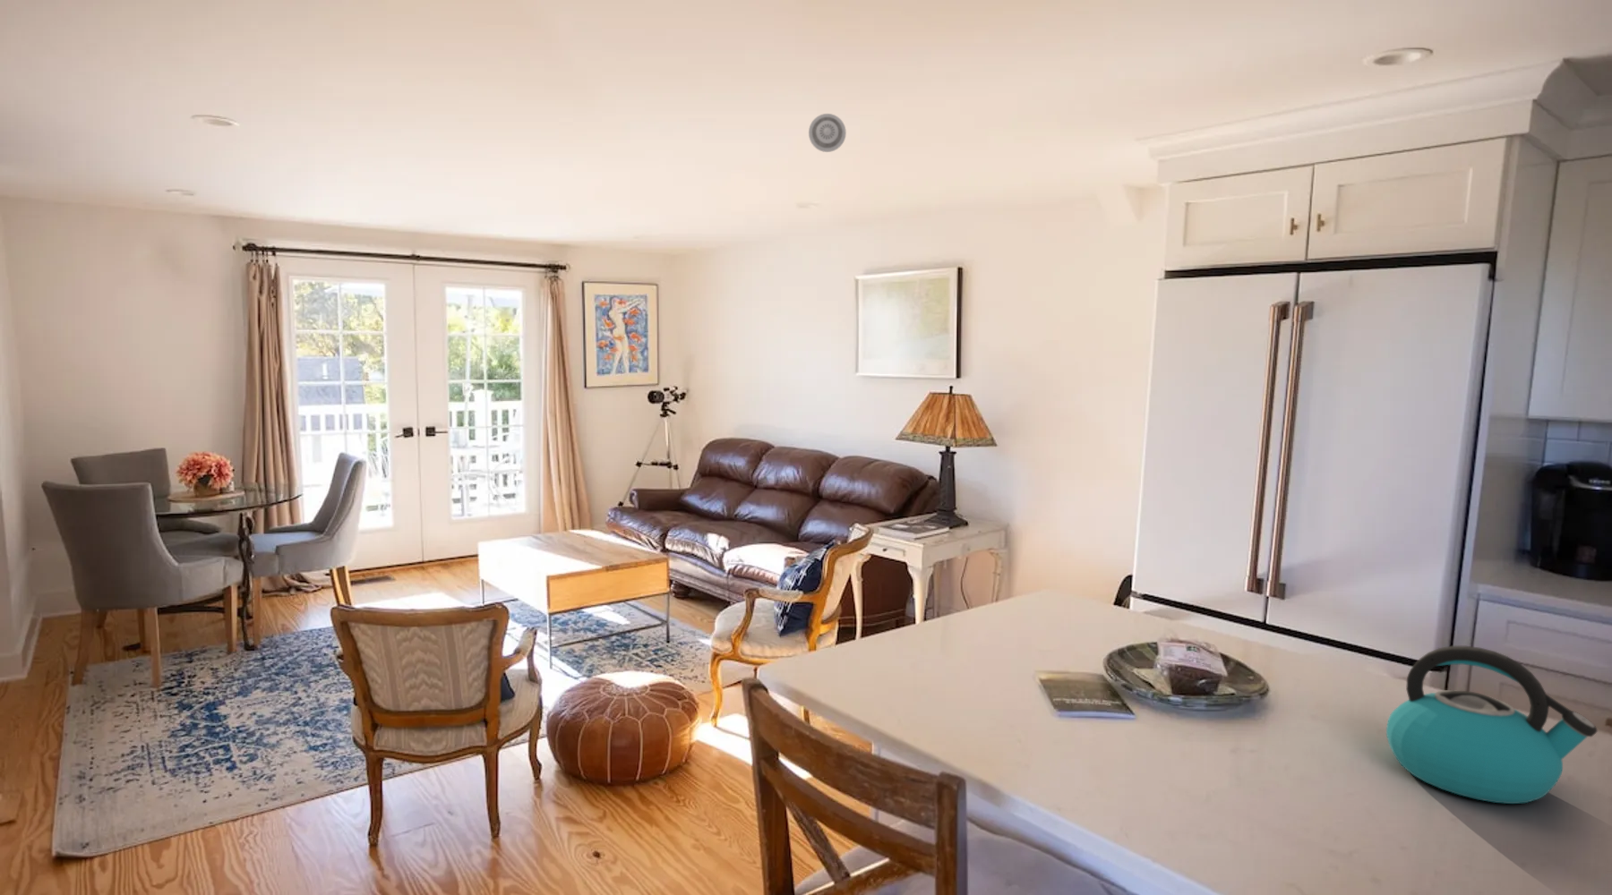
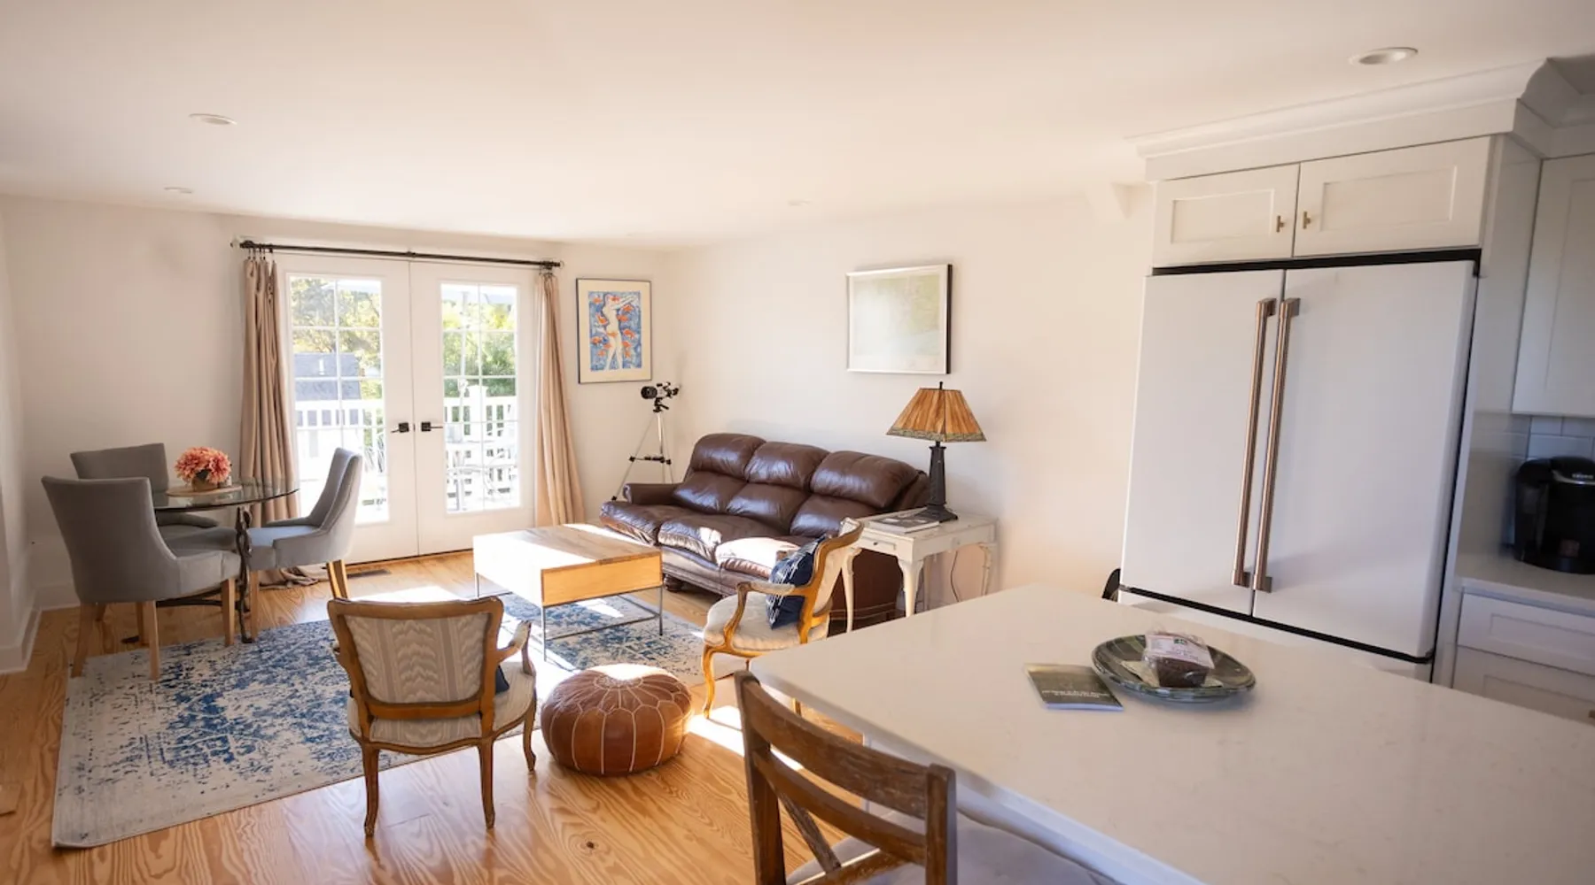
- smoke detector [808,112,847,153]
- kettle [1386,645,1599,805]
